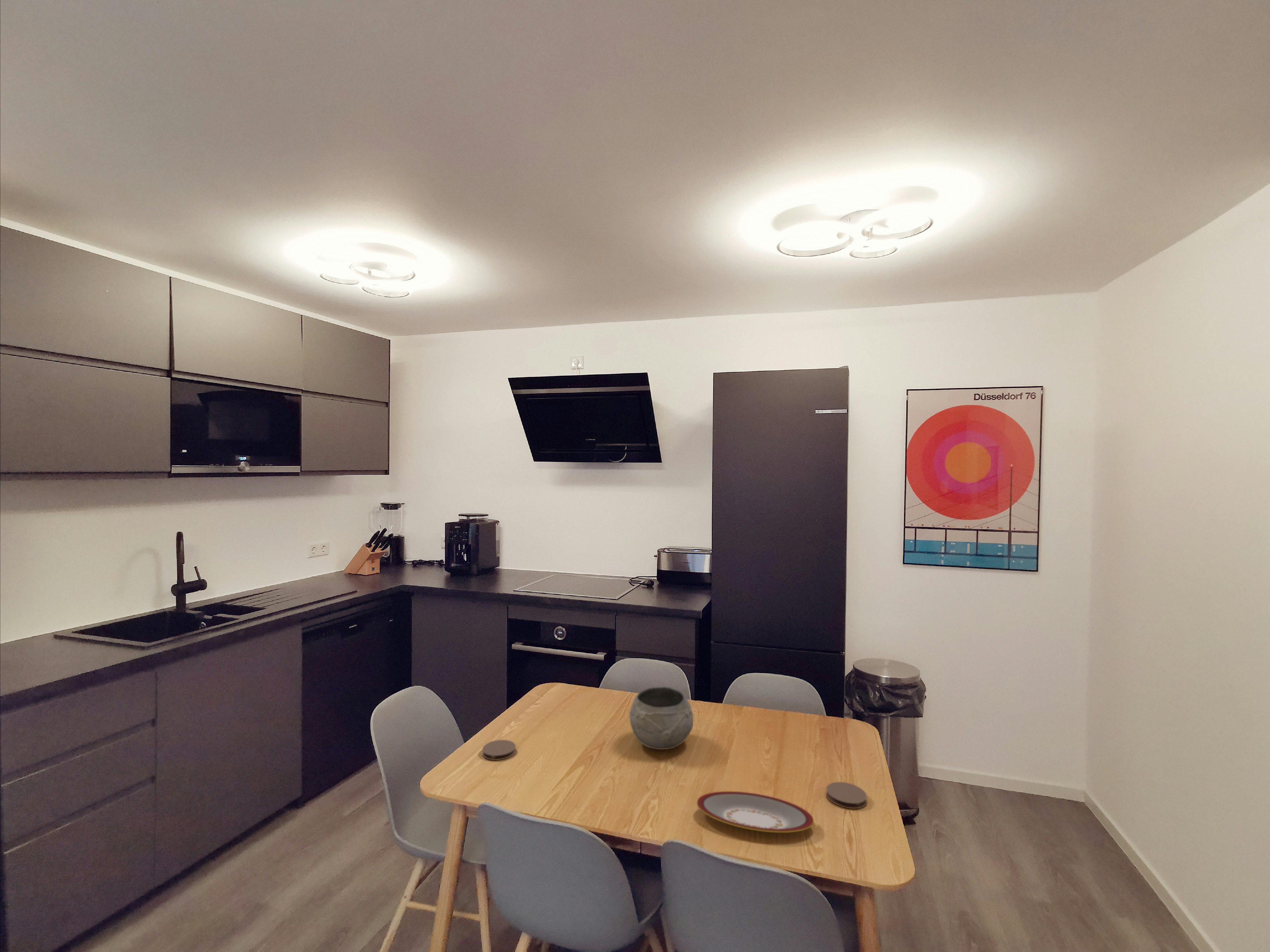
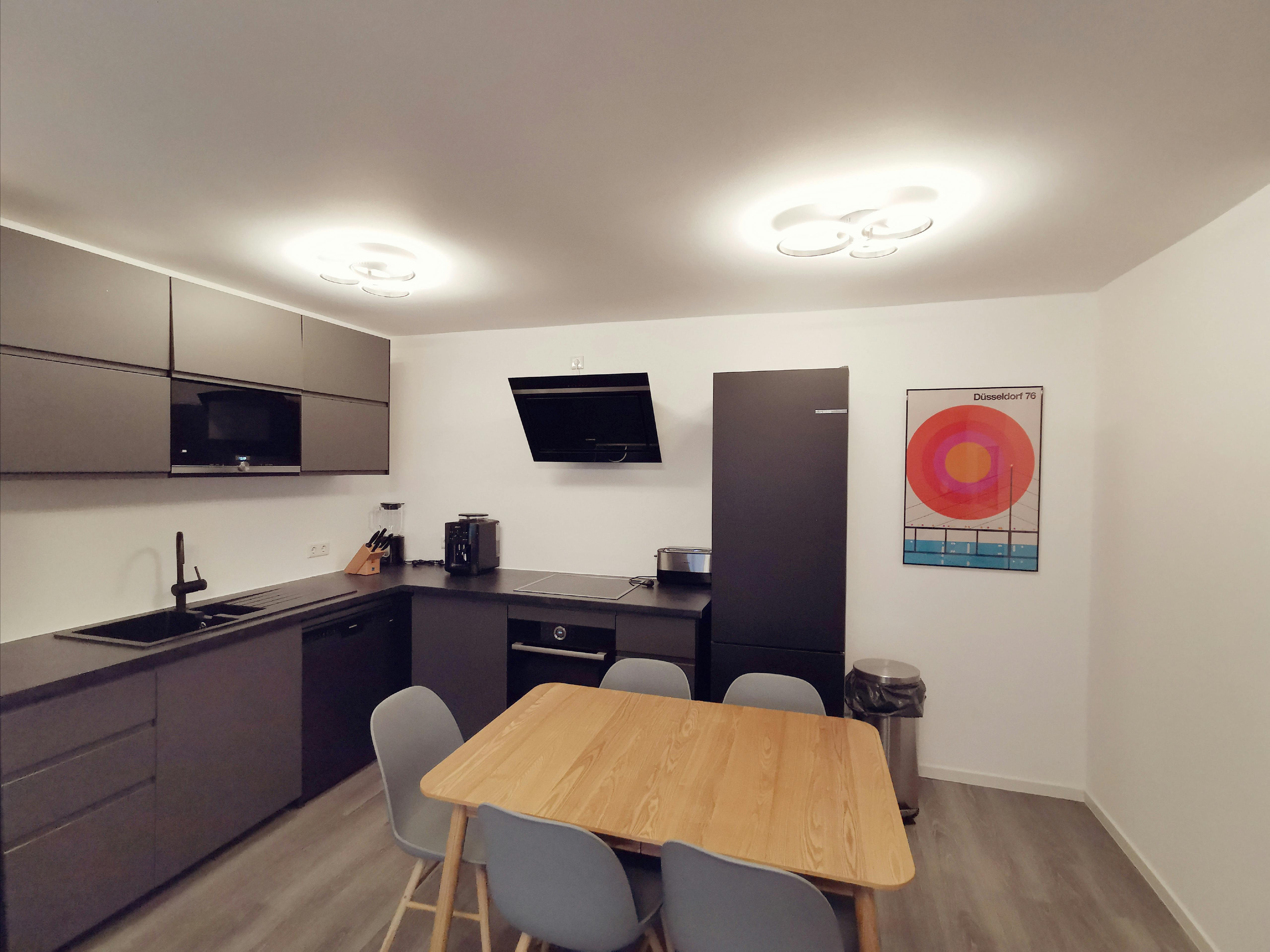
- coaster [482,739,516,760]
- plate [697,791,814,833]
- bowl [629,686,694,750]
- coaster [826,782,867,809]
